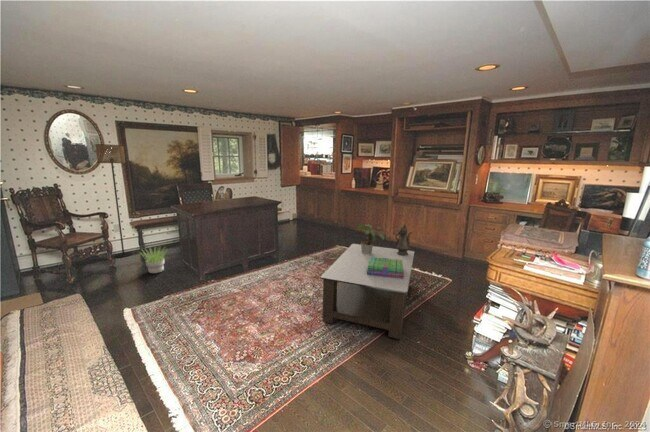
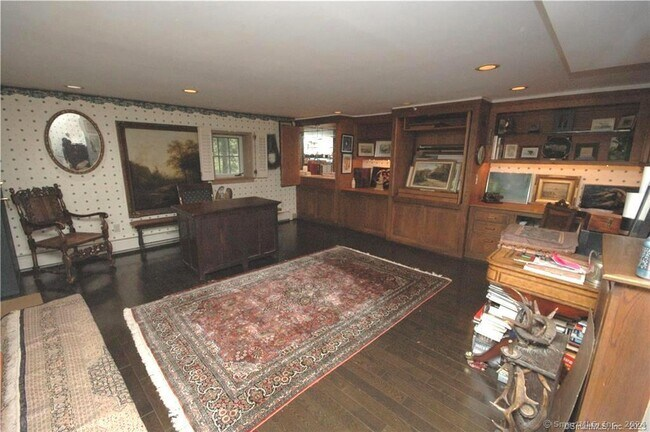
- potted plant [357,223,389,255]
- stack of books [367,257,404,278]
- floor lamp [94,143,133,258]
- potted plant [137,245,167,274]
- coffee table [320,243,415,340]
- ewer [395,223,413,256]
